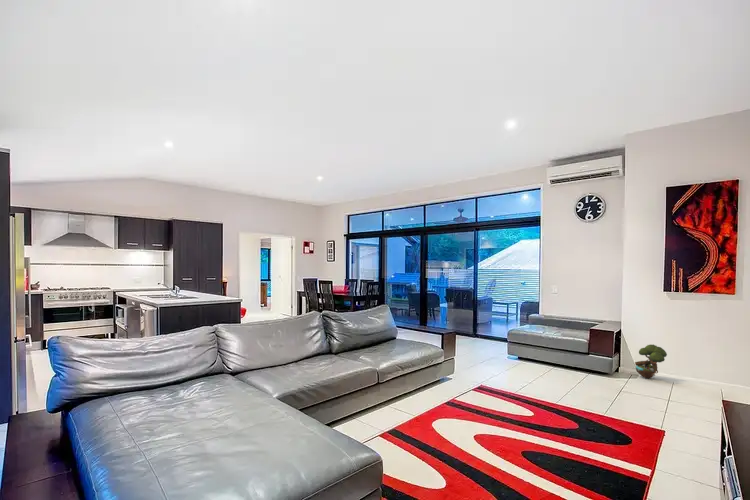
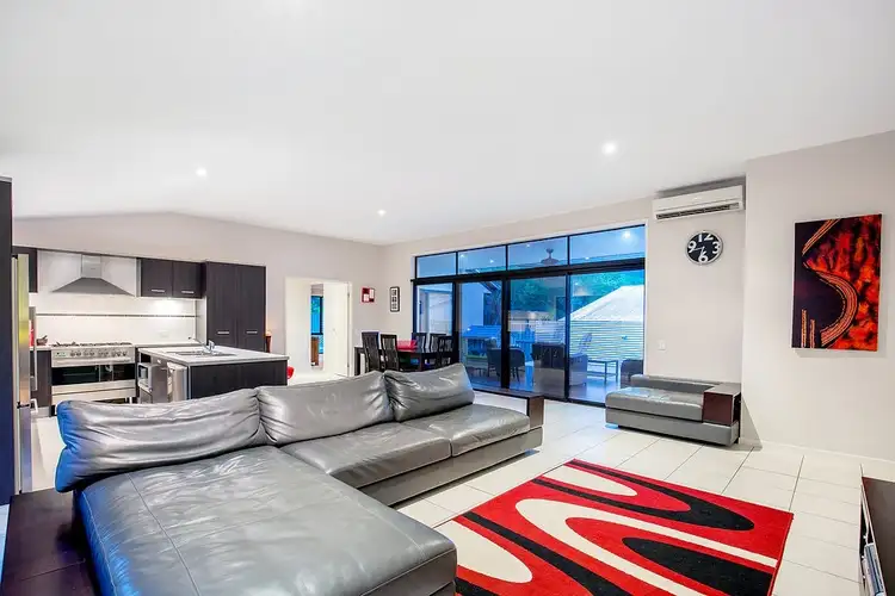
- decorative tree [634,344,668,379]
